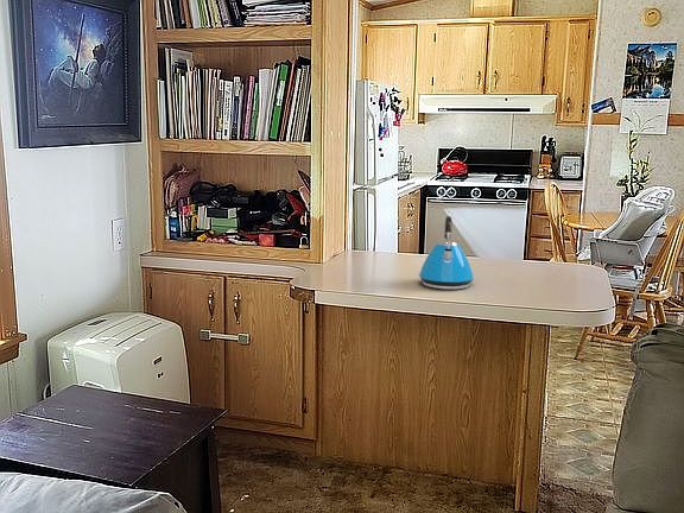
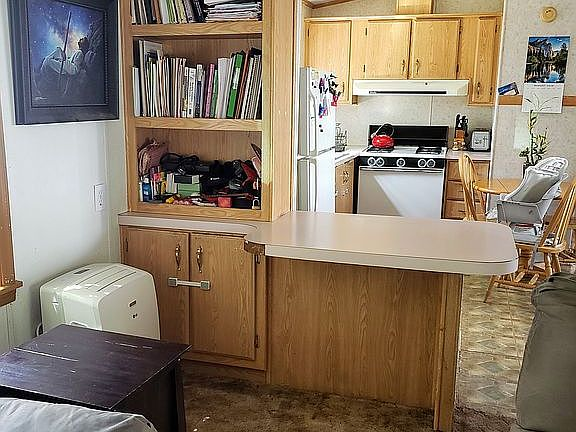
- kettle [418,215,475,290]
